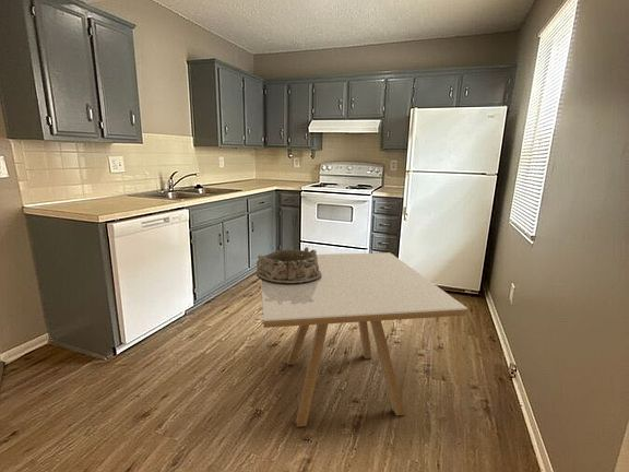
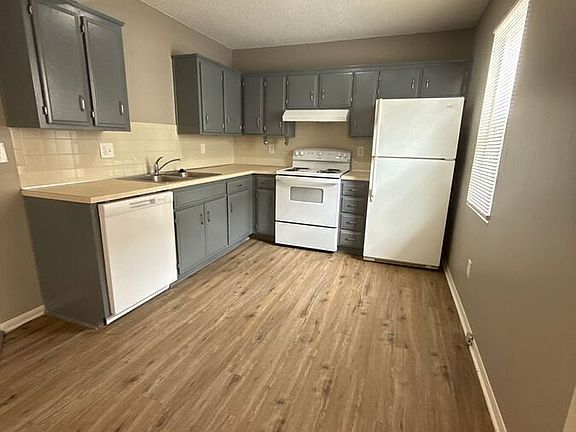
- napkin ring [256,246,321,284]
- dining table [260,251,468,428]
